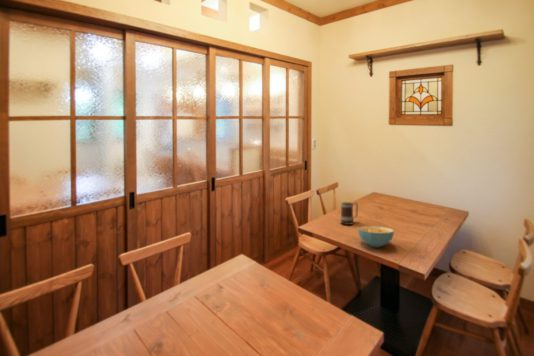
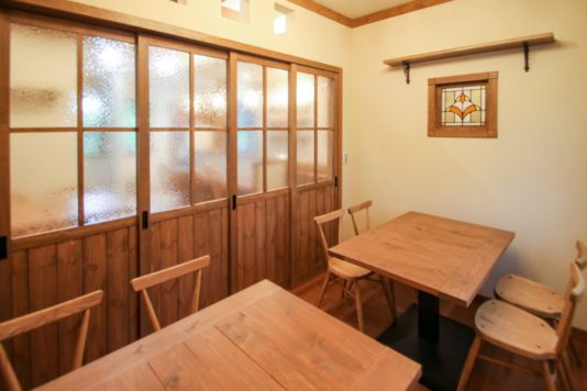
- cereal bowl [357,225,395,248]
- mug [340,201,359,226]
